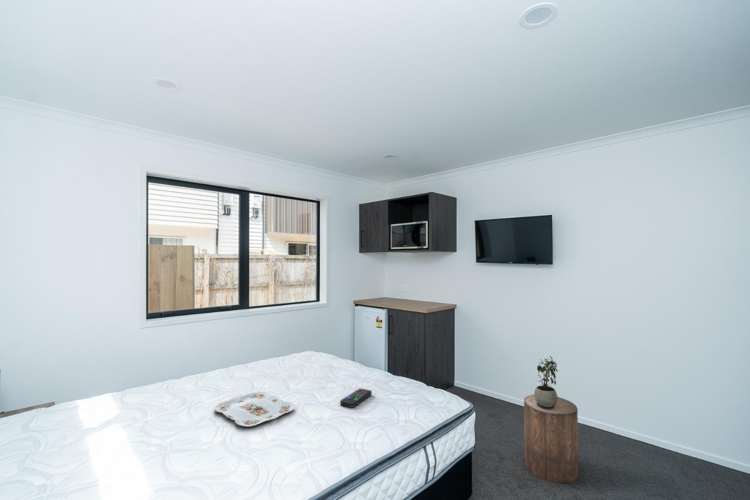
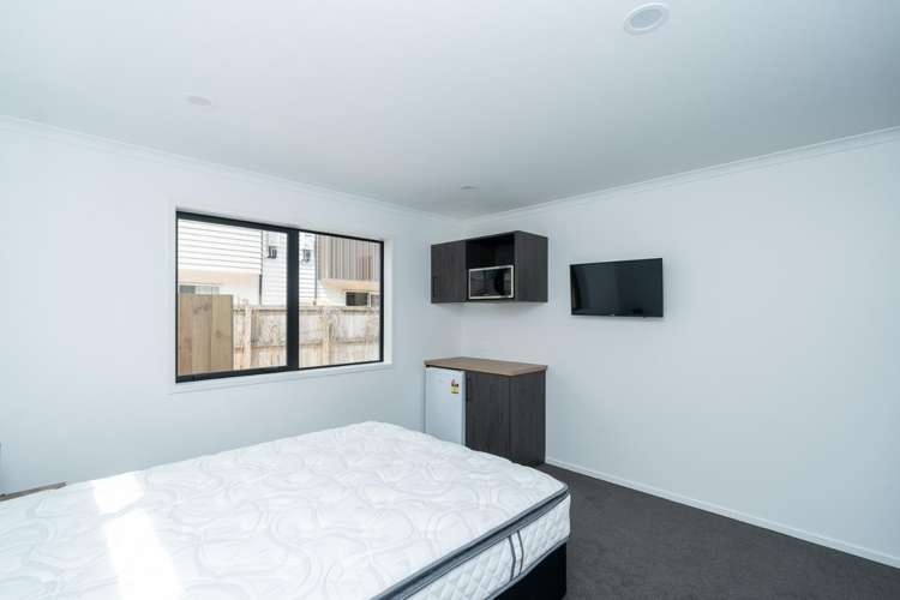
- potted plant [533,355,559,410]
- remote control [339,387,373,409]
- serving tray [213,391,295,428]
- stool [523,394,579,485]
